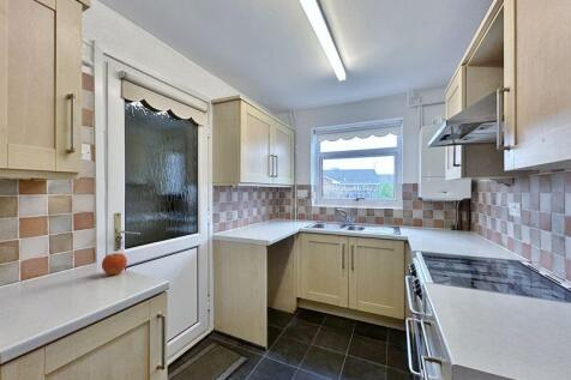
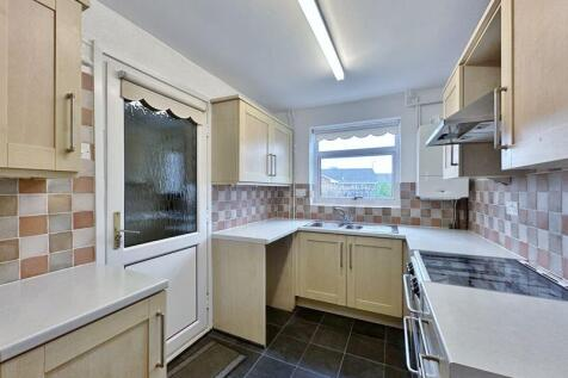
- fruit [101,252,128,276]
